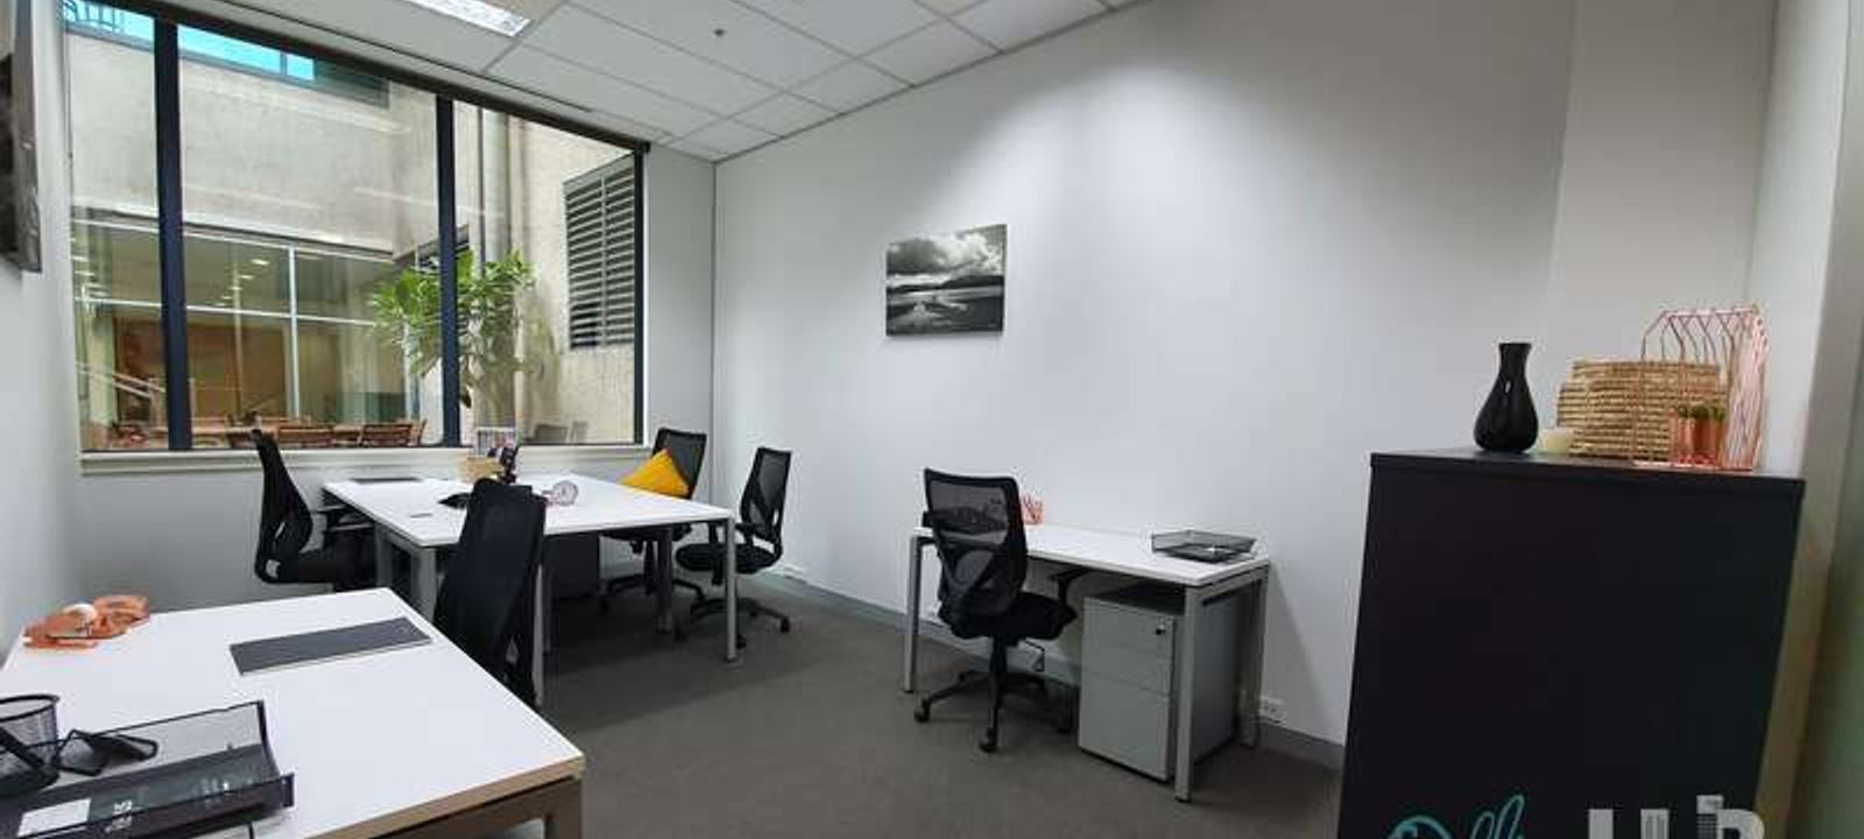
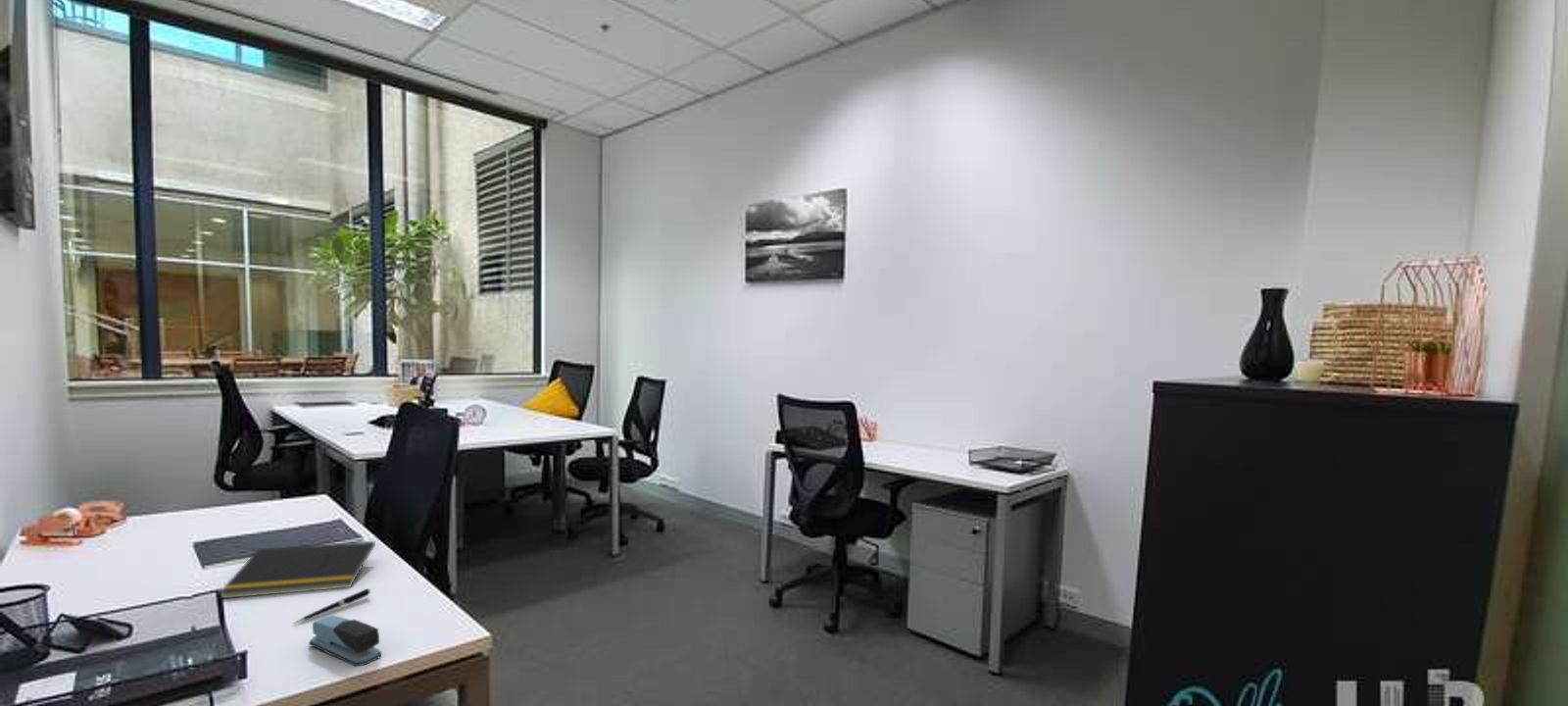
+ stapler [308,614,382,667]
+ notepad [218,540,376,600]
+ pen [292,587,371,625]
